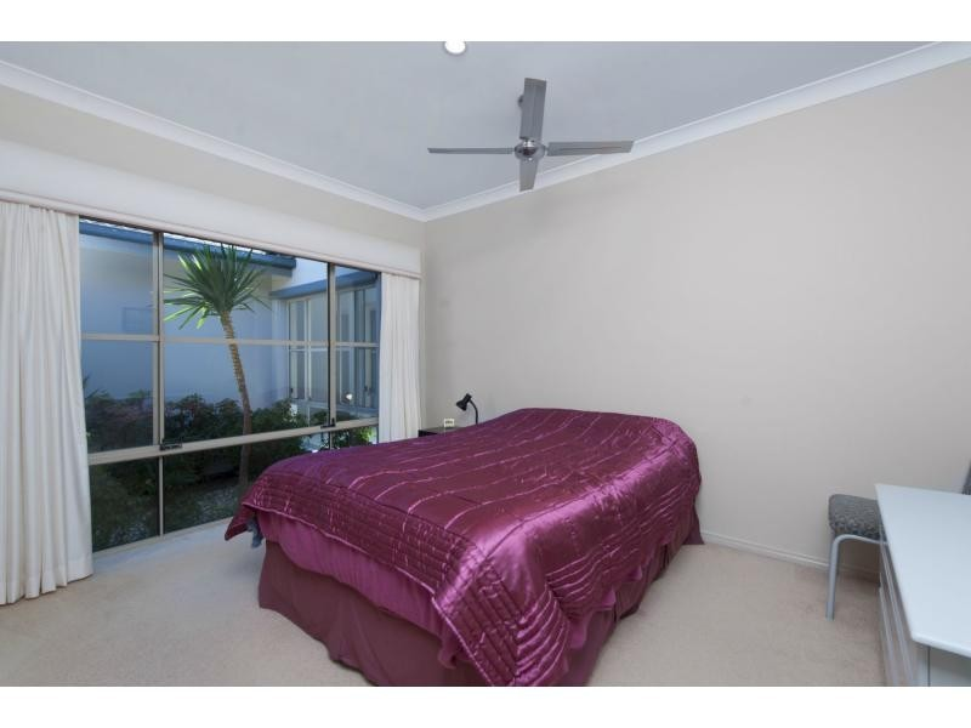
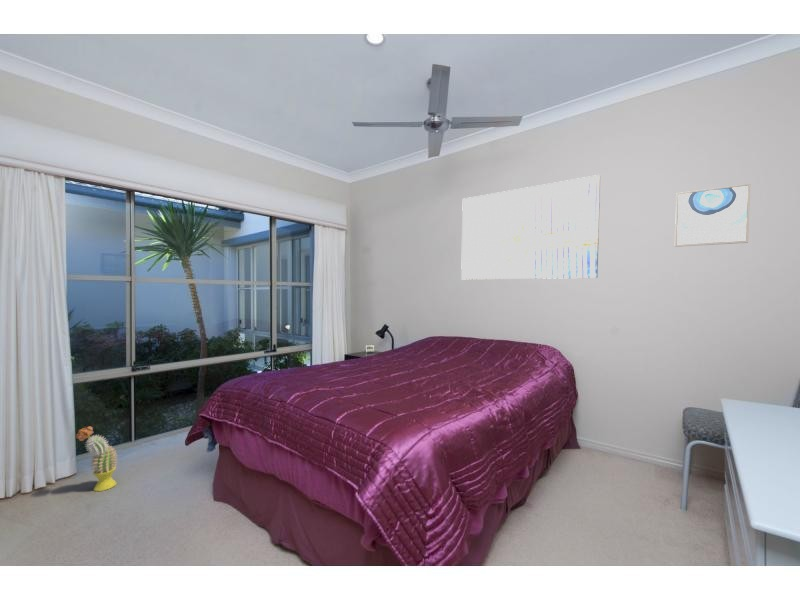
+ decorative plant [75,426,119,492]
+ wall art [460,174,601,280]
+ wall art [674,183,751,248]
